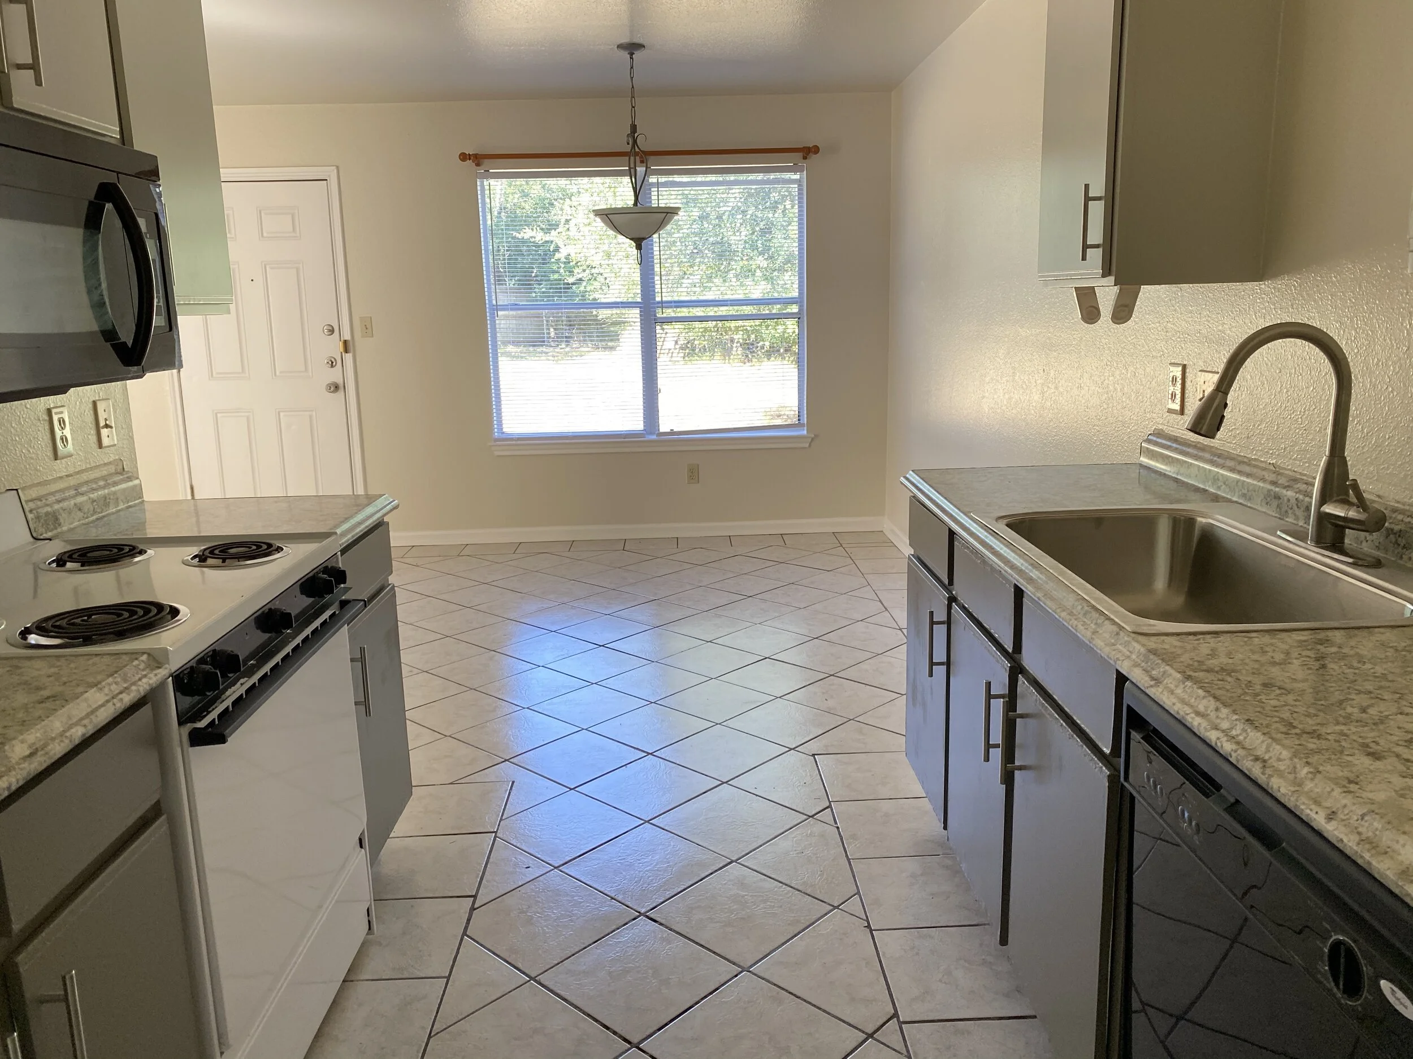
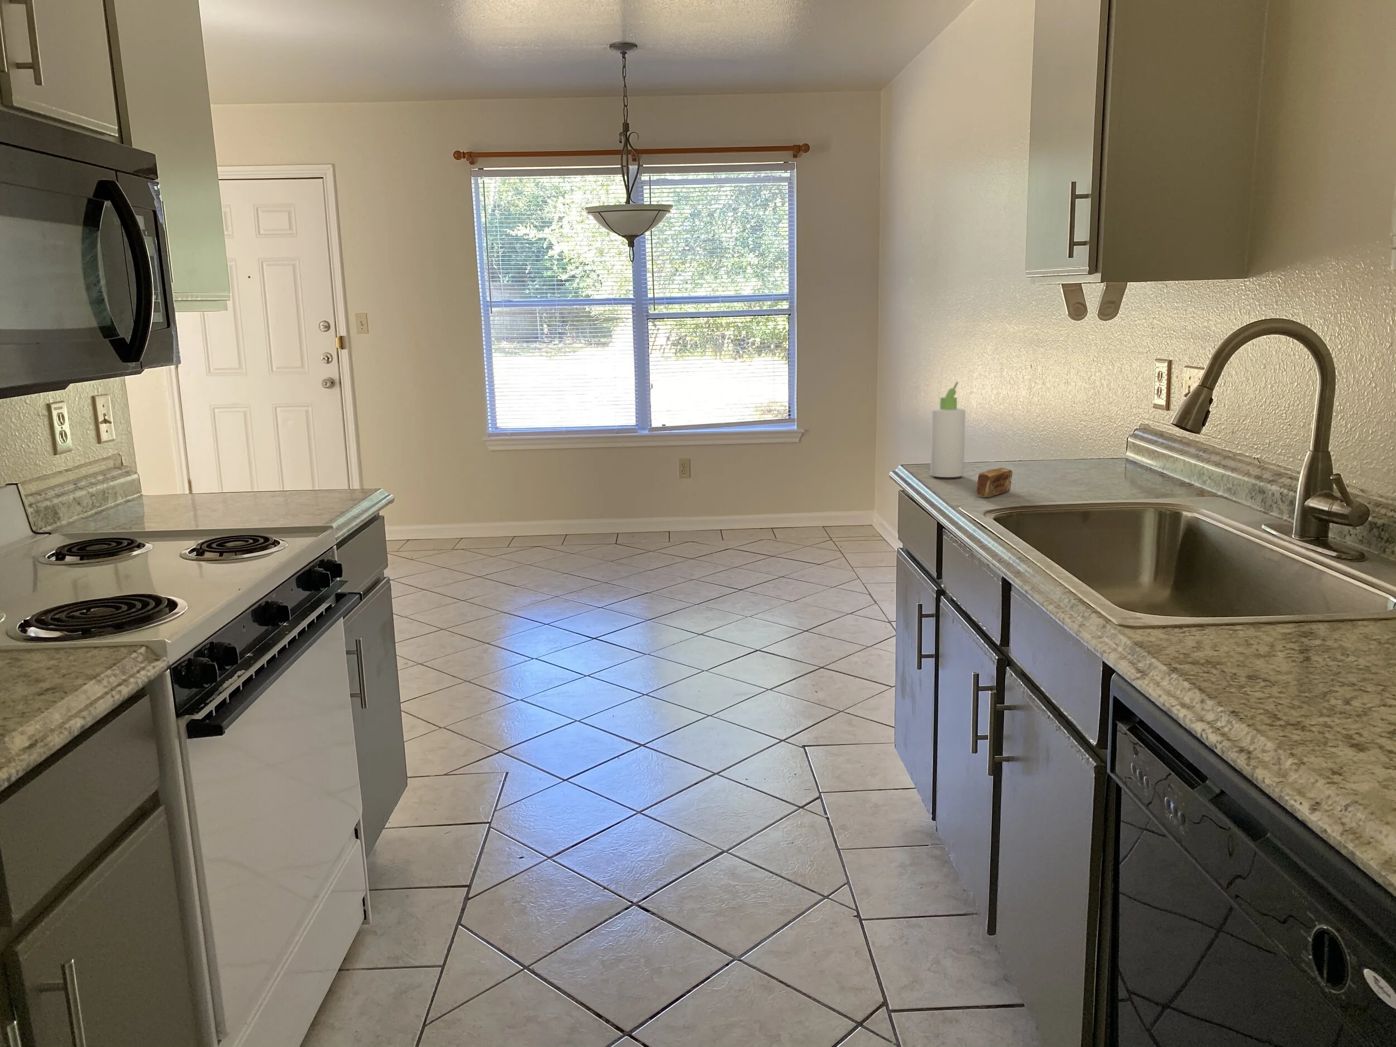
+ bottle [930,381,966,478]
+ soap bar [976,467,1013,497]
